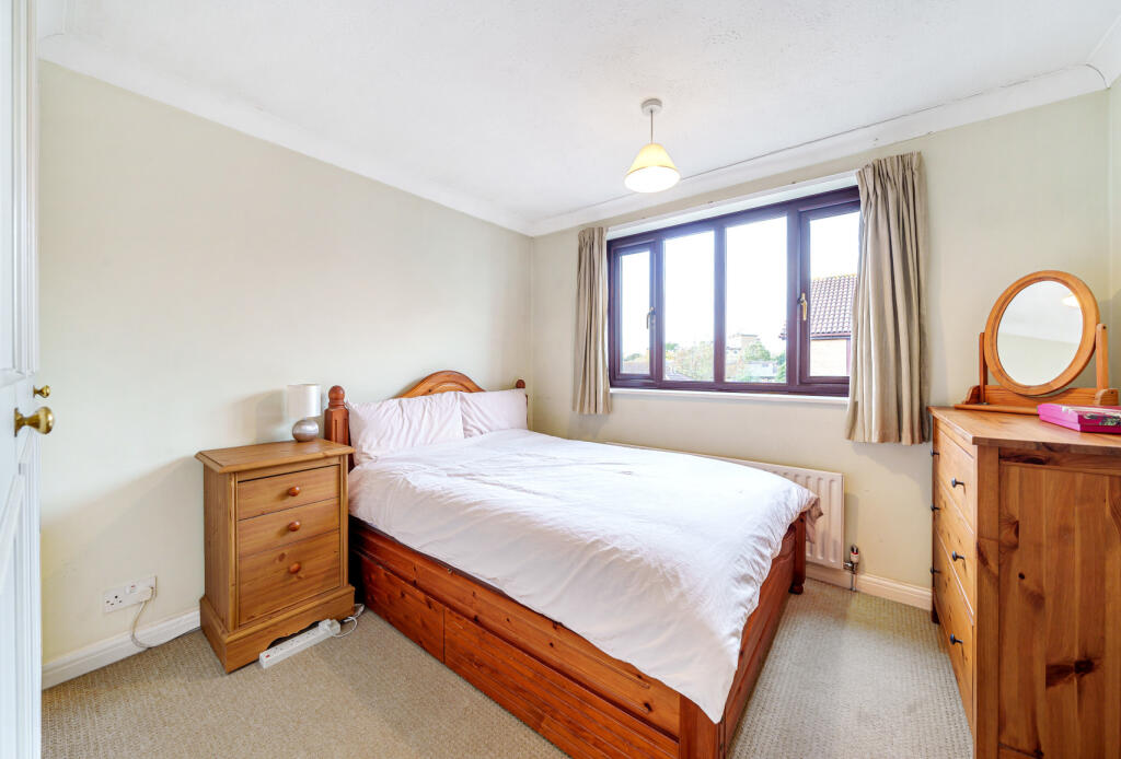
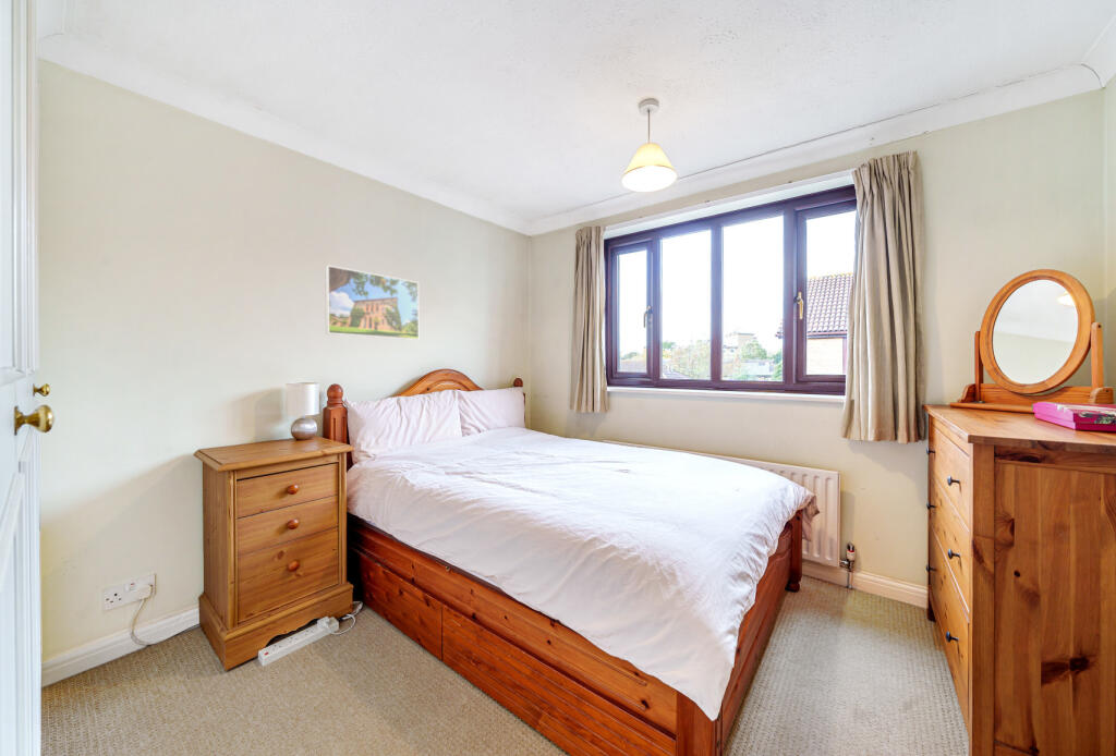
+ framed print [324,264,420,341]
